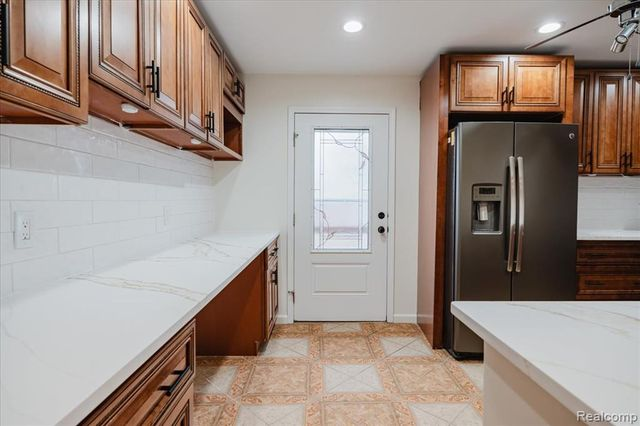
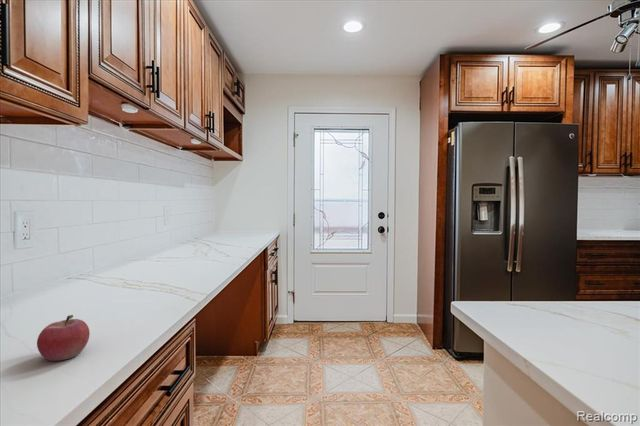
+ fruit [36,314,91,362]
